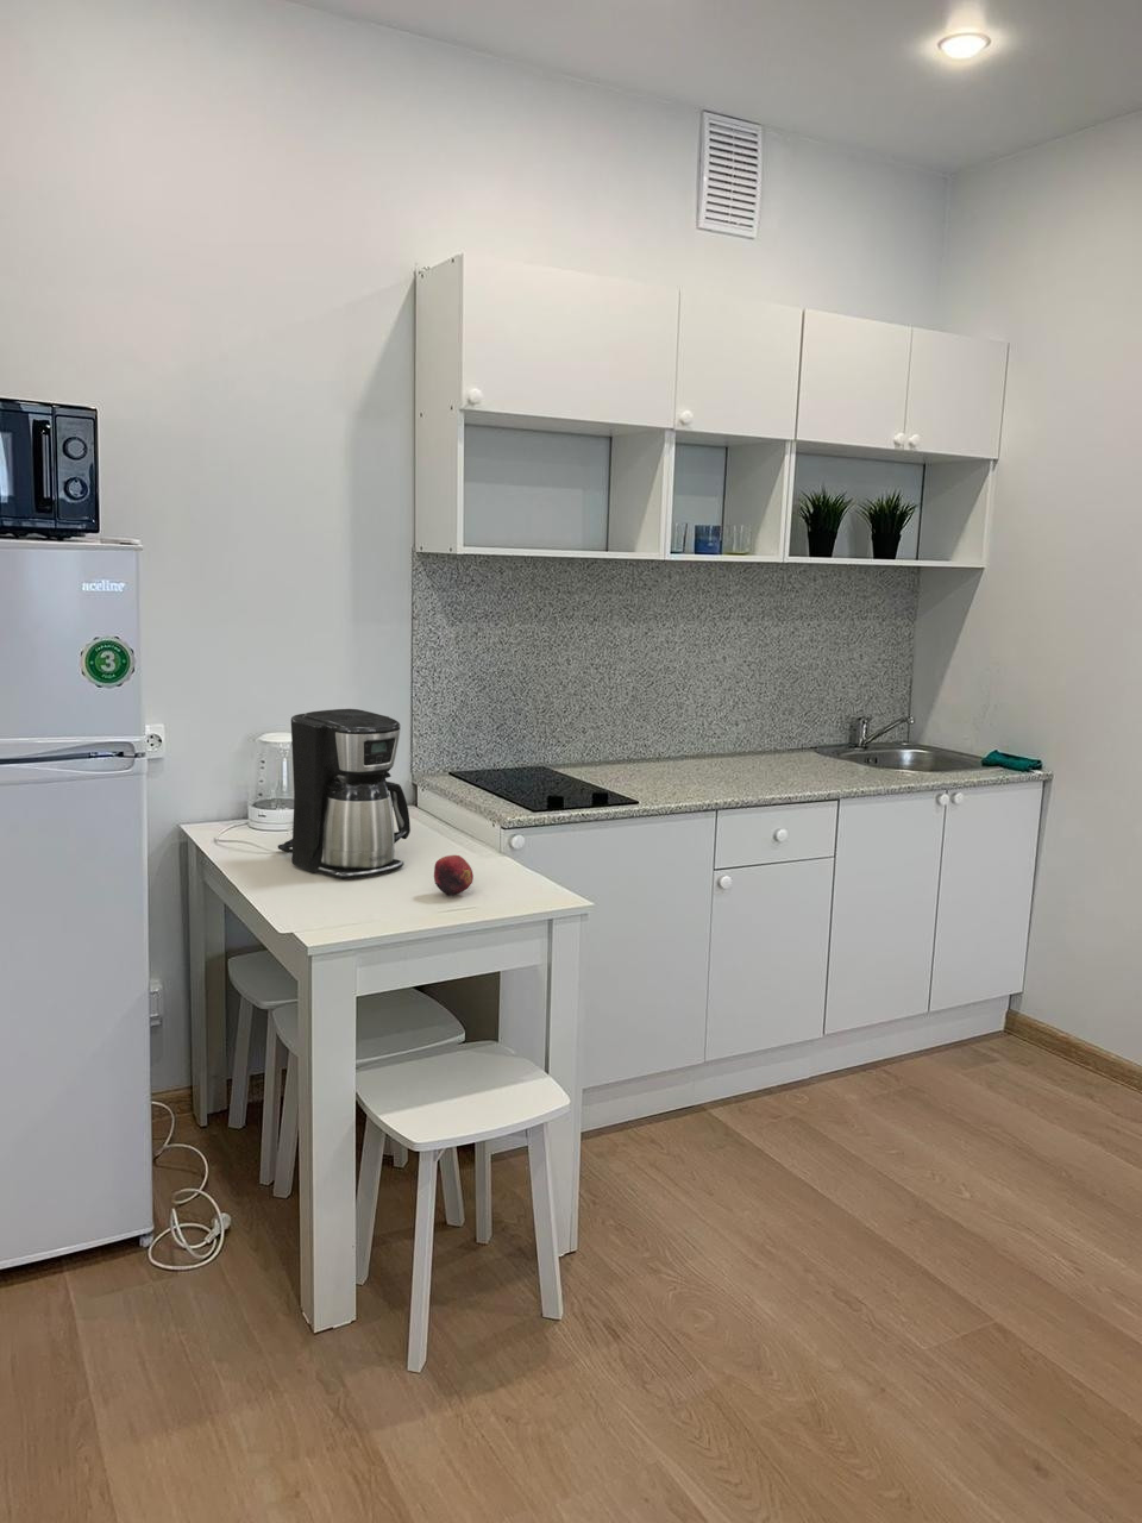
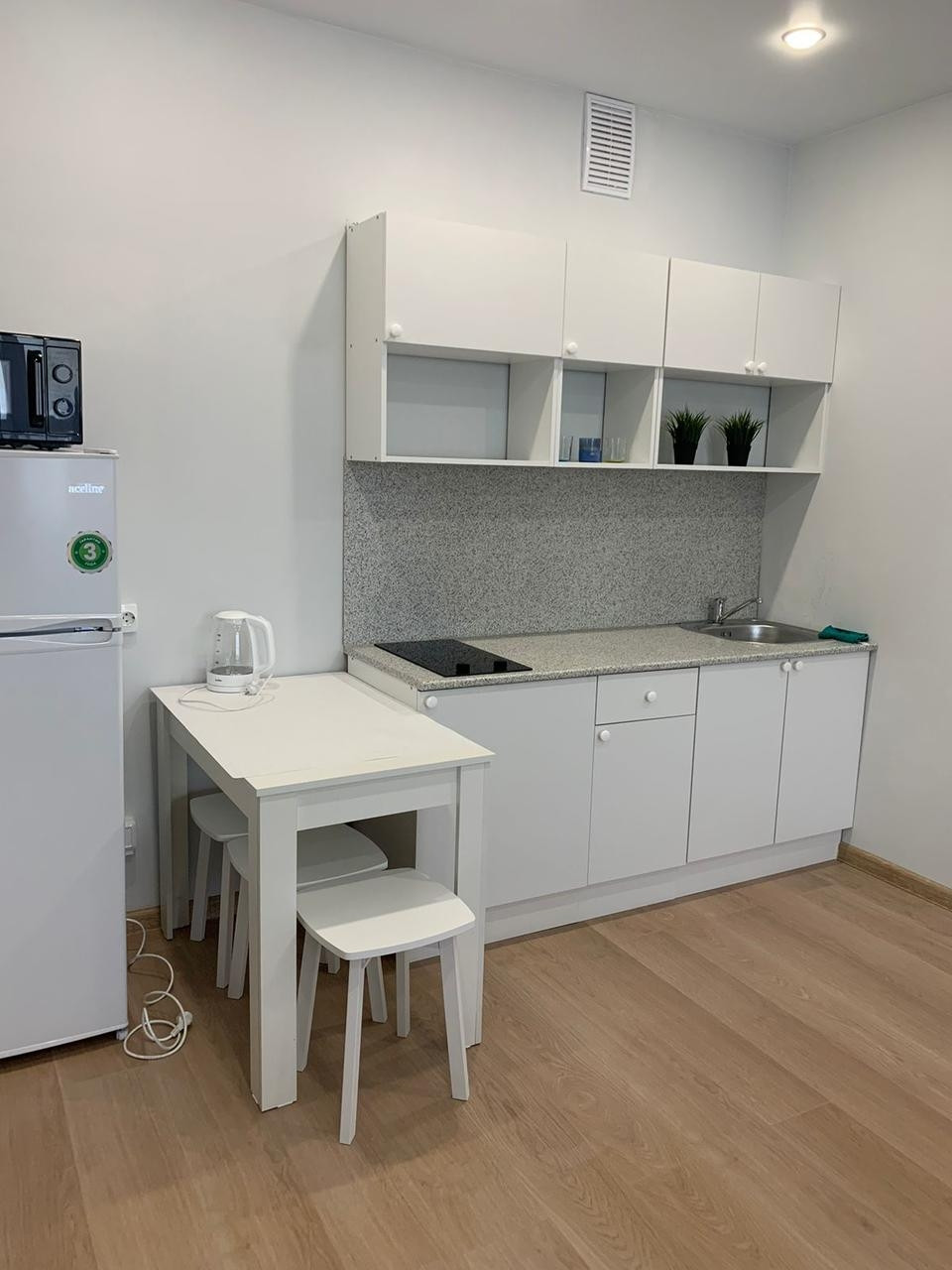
- coffee maker [277,708,411,880]
- fruit [433,854,475,897]
